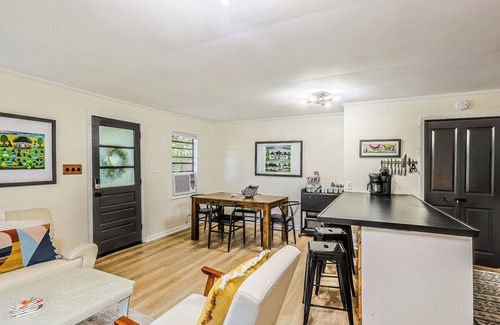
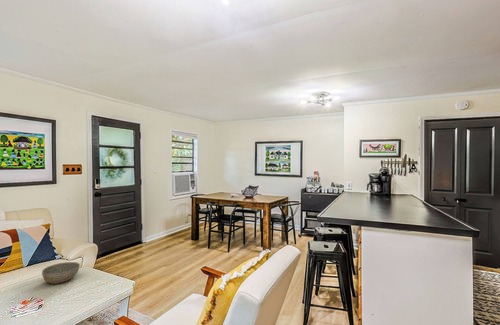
+ bowl [41,261,81,285]
